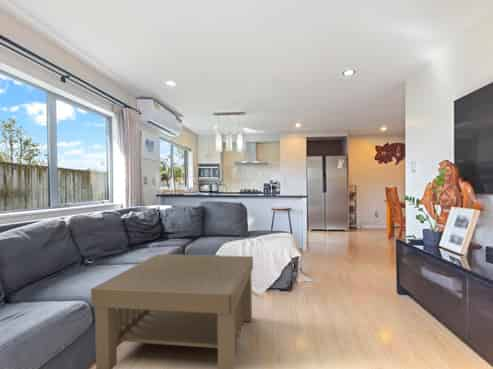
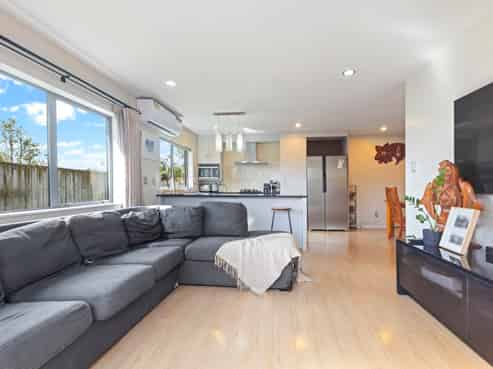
- coffee table [90,253,254,369]
